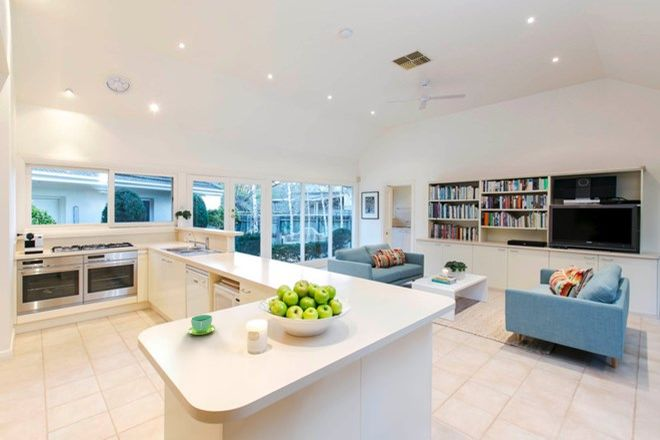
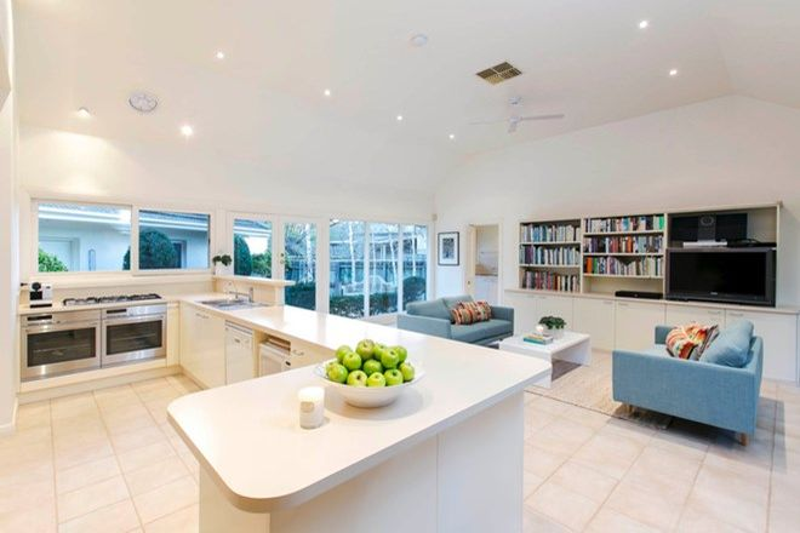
- cup [187,314,216,336]
